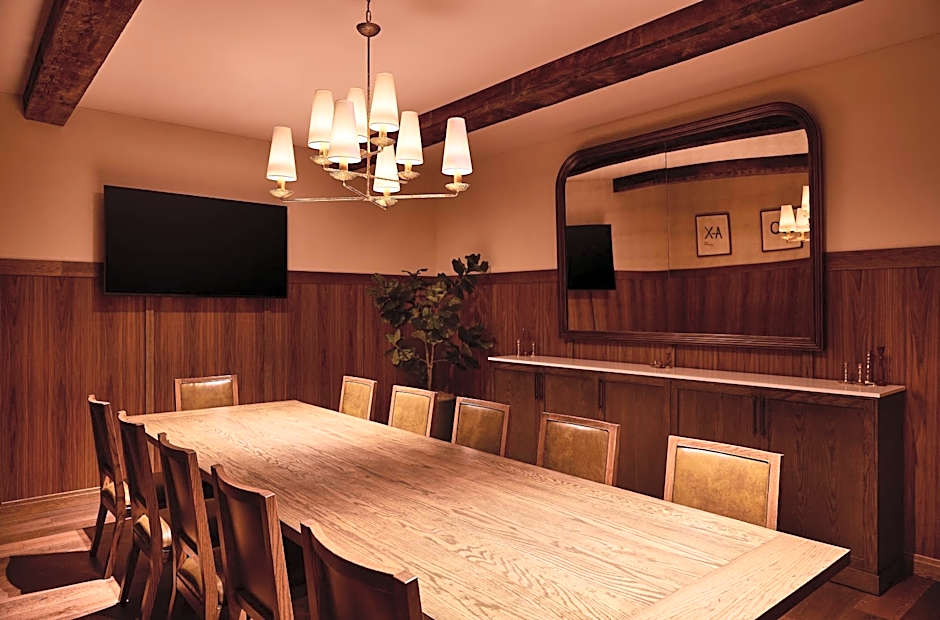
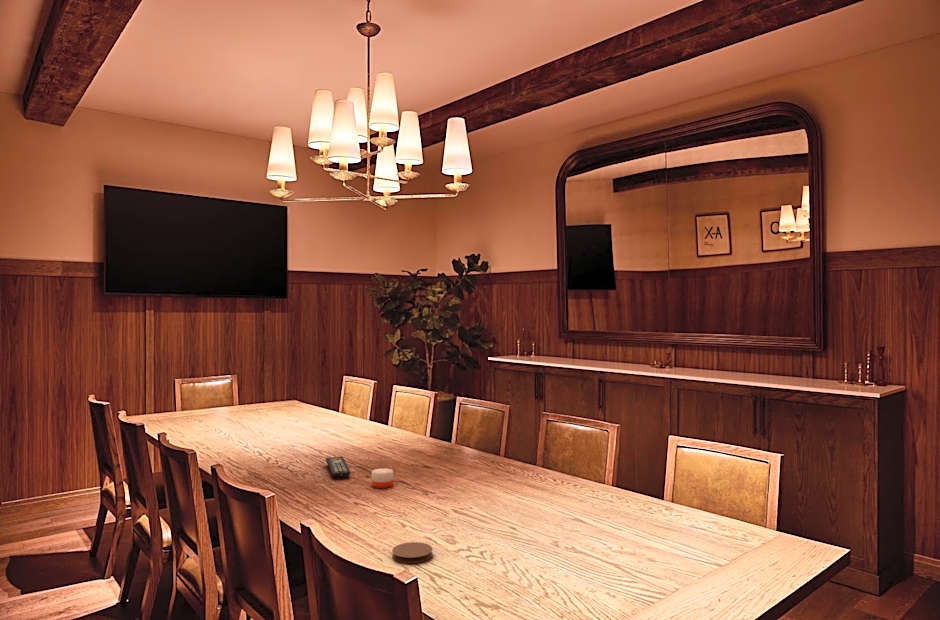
+ coaster [391,541,434,564]
+ remote control [325,455,351,478]
+ candle [371,468,394,489]
